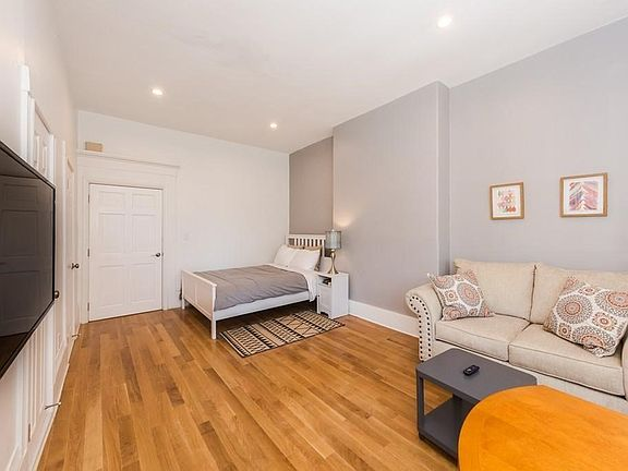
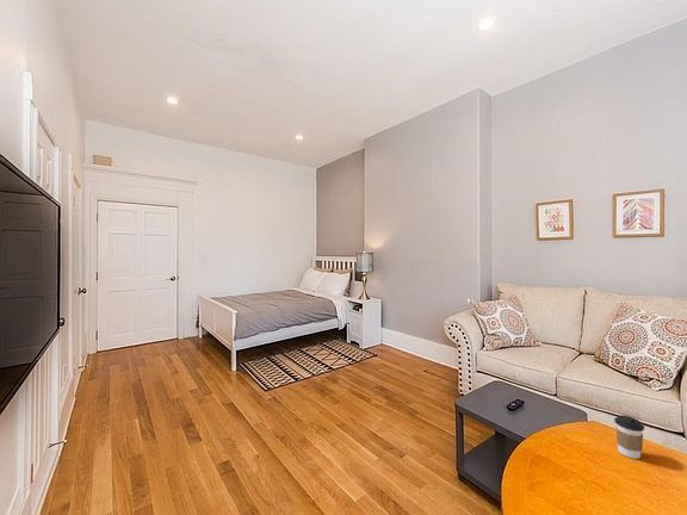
+ coffee cup [613,414,645,460]
